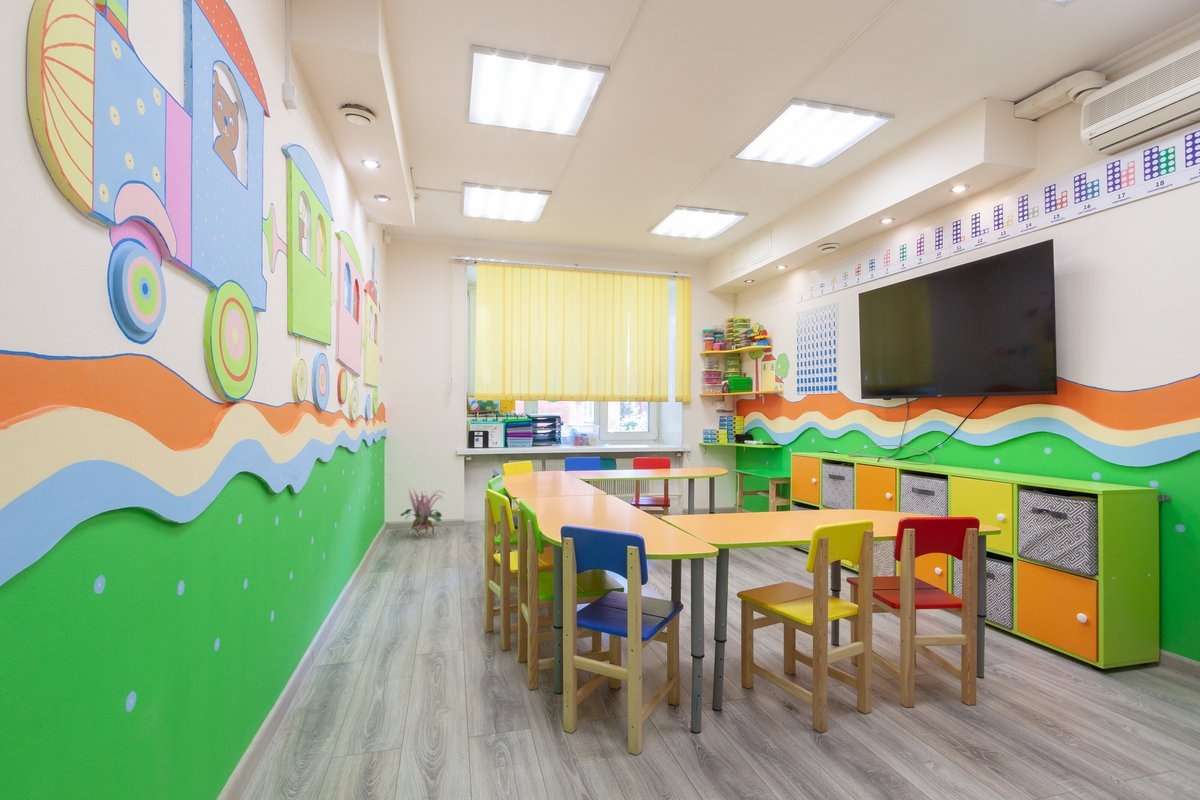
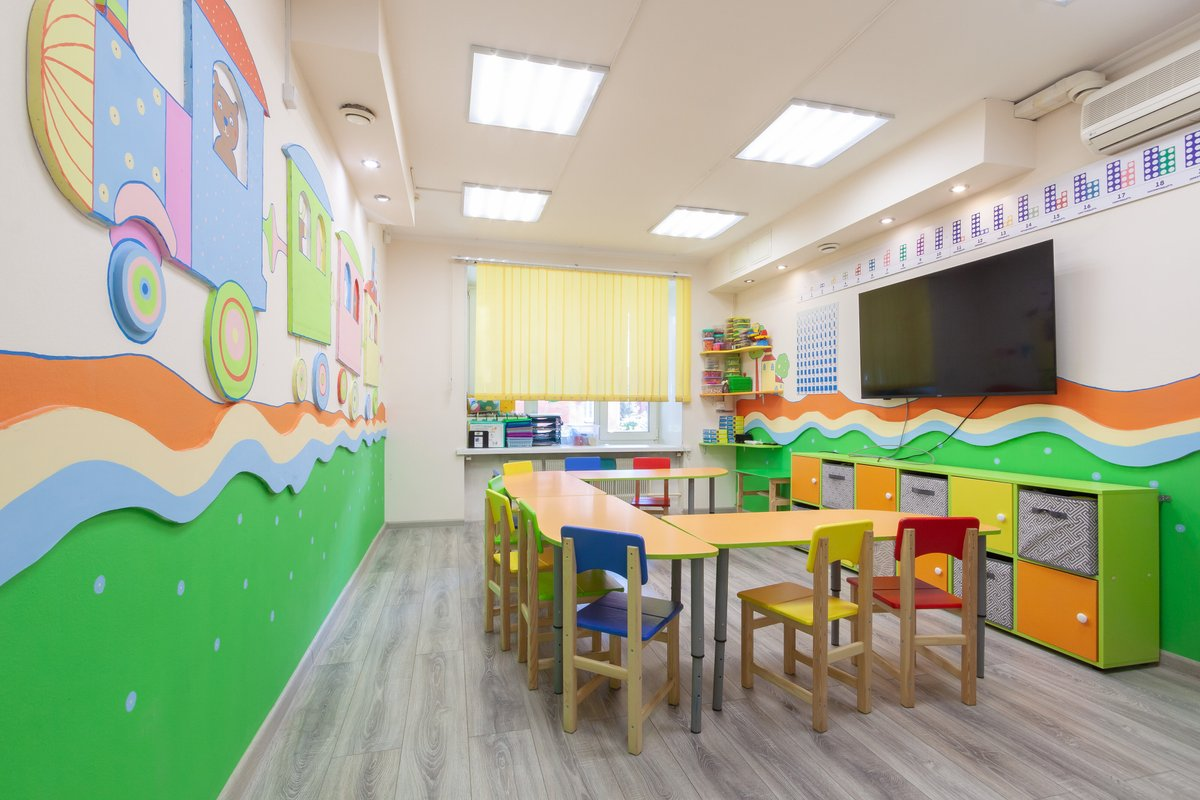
- decorative plant [399,488,447,539]
